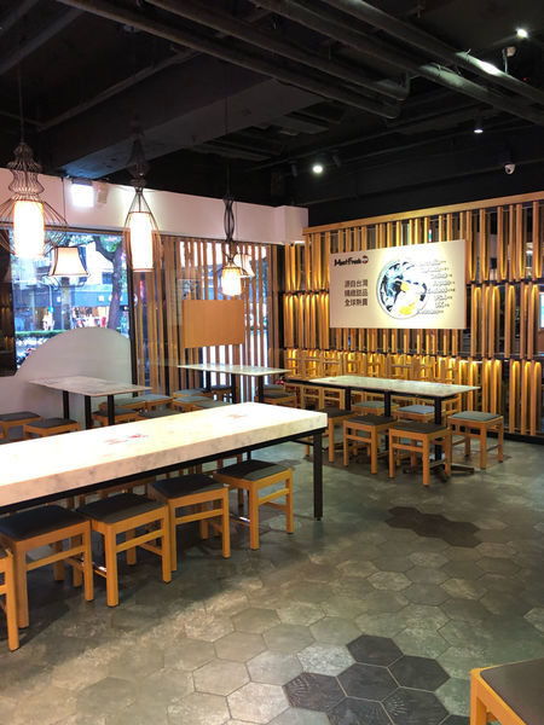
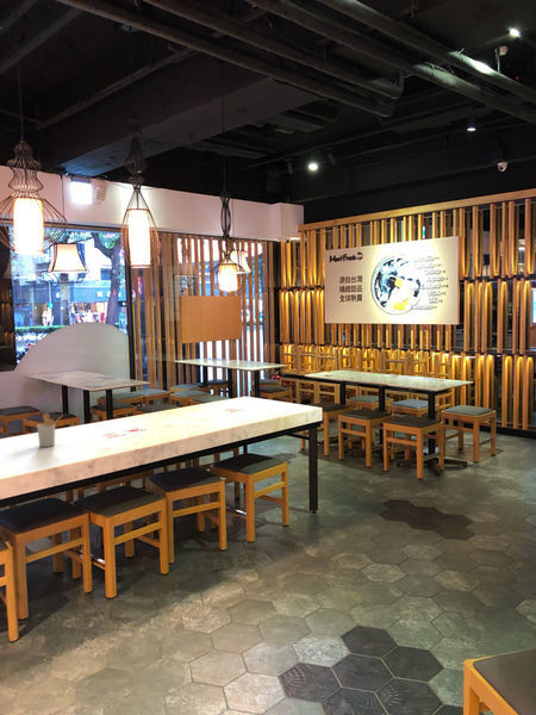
+ utensil holder [36,412,64,448]
